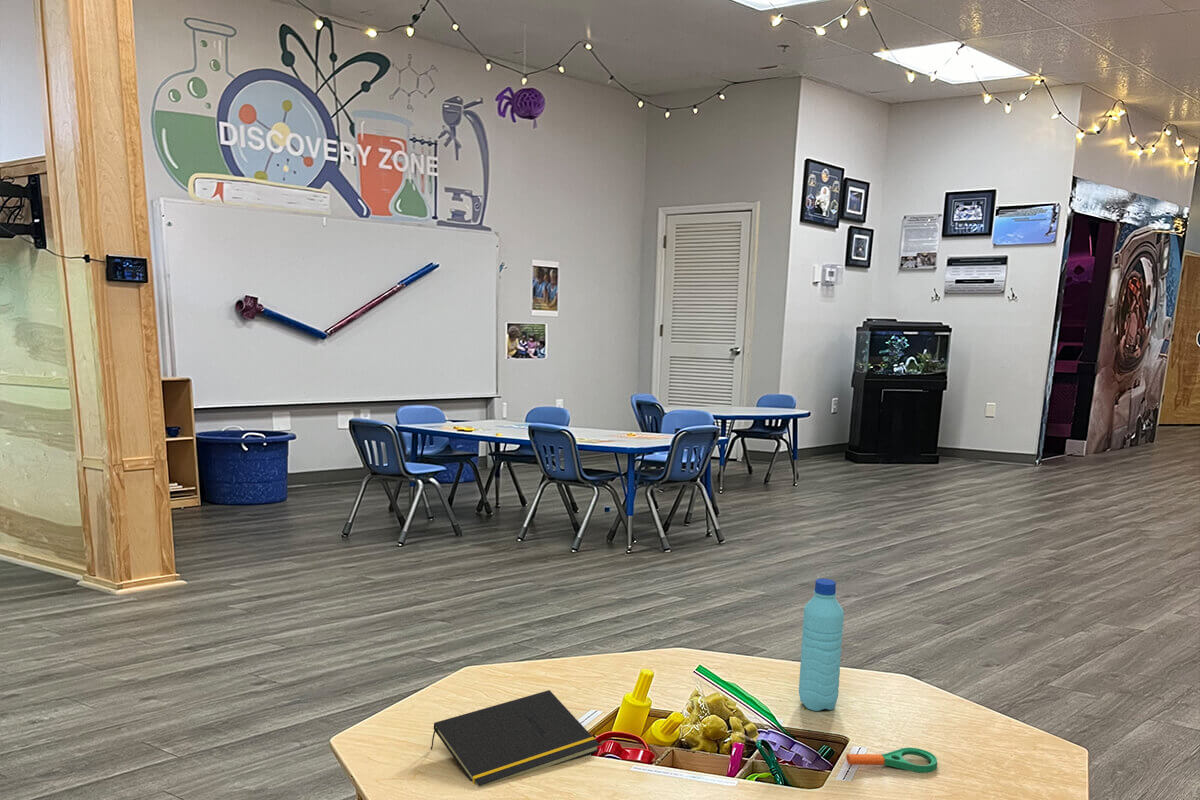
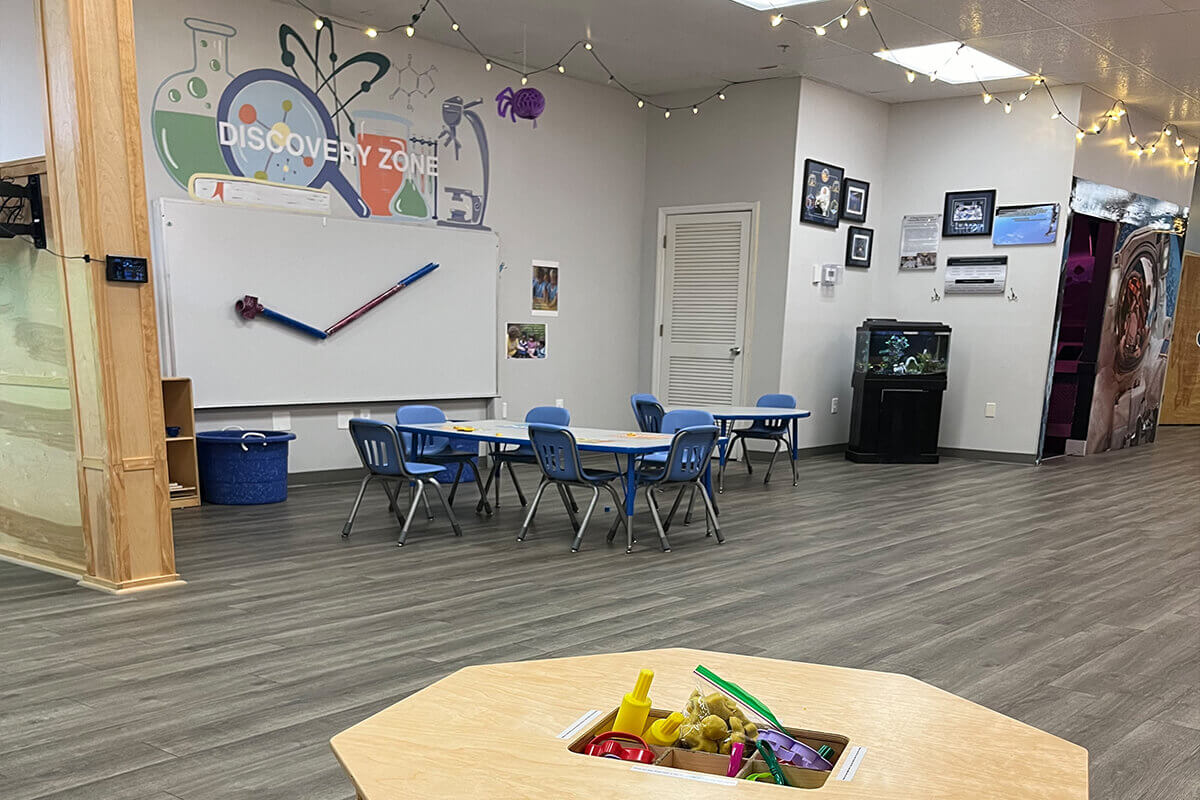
- notepad [429,689,600,788]
- water bottle [798,577,845,712]
- magnifying glass [845,747,938,774]
